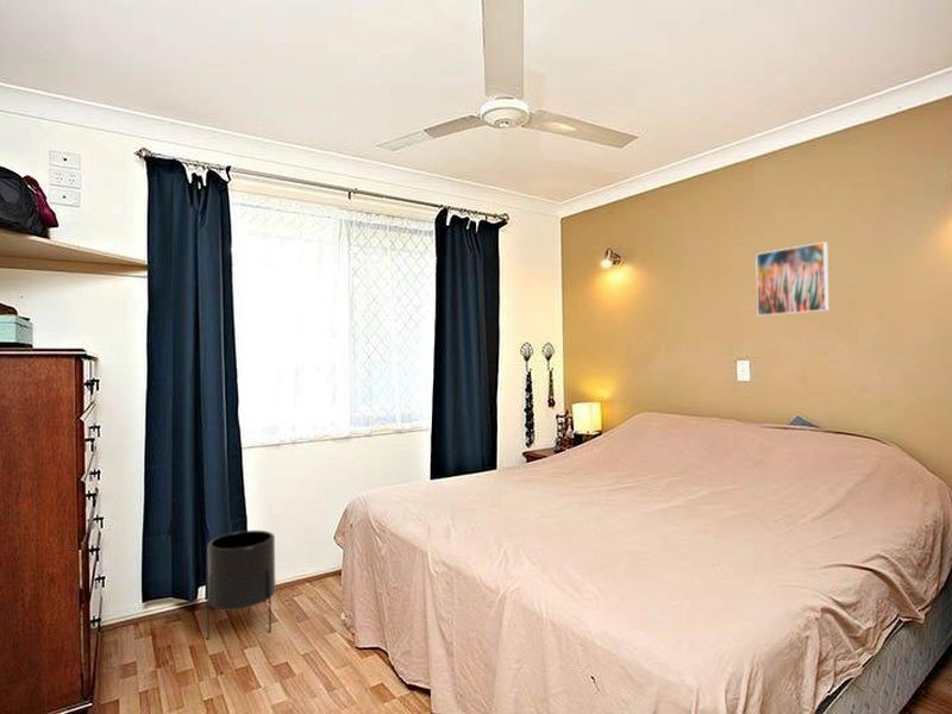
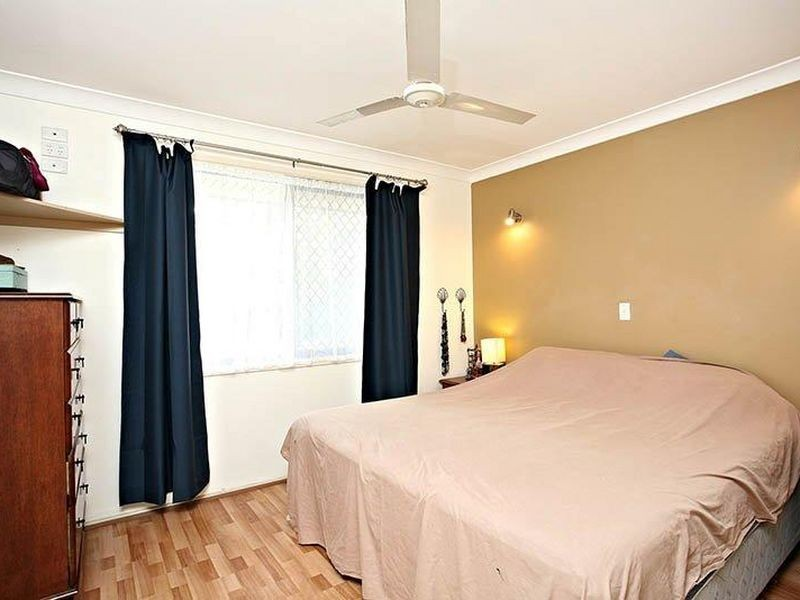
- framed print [754,240,831,318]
- planter [206,530,277,640]
